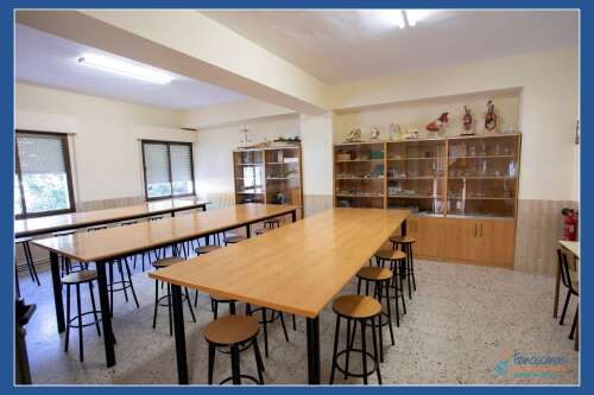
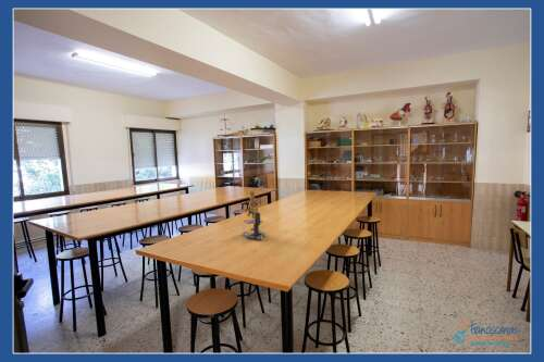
+ microscope [242,190,265,241]
